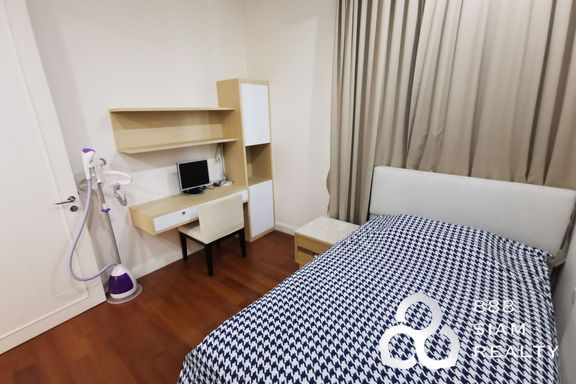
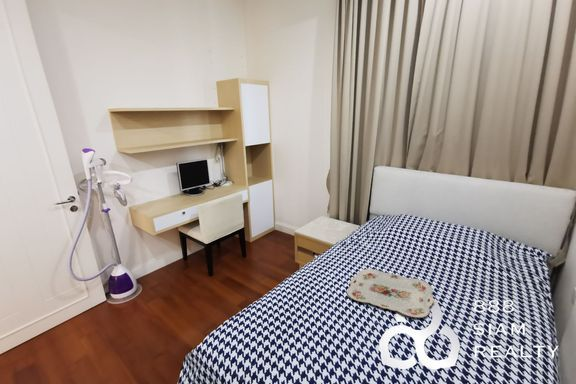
+ serving tray [346,268,435,319]
